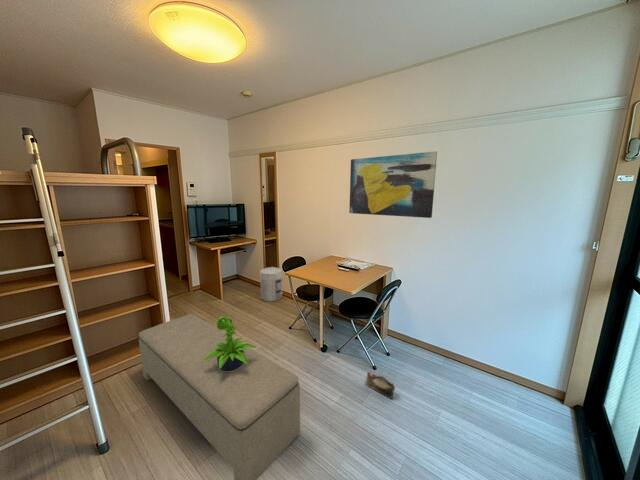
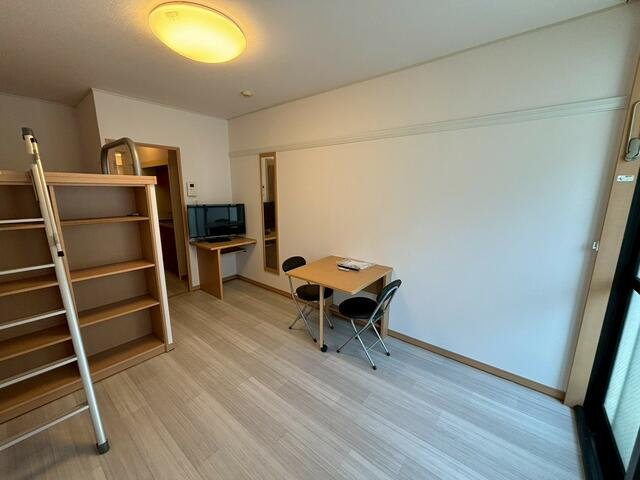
- potted plant [203,315,257,371]
- waste bin [259,265,283,303]
- bag [364,371,396,401]
- wall art [348,150,438,219]
- bench [138,313,301,480]
